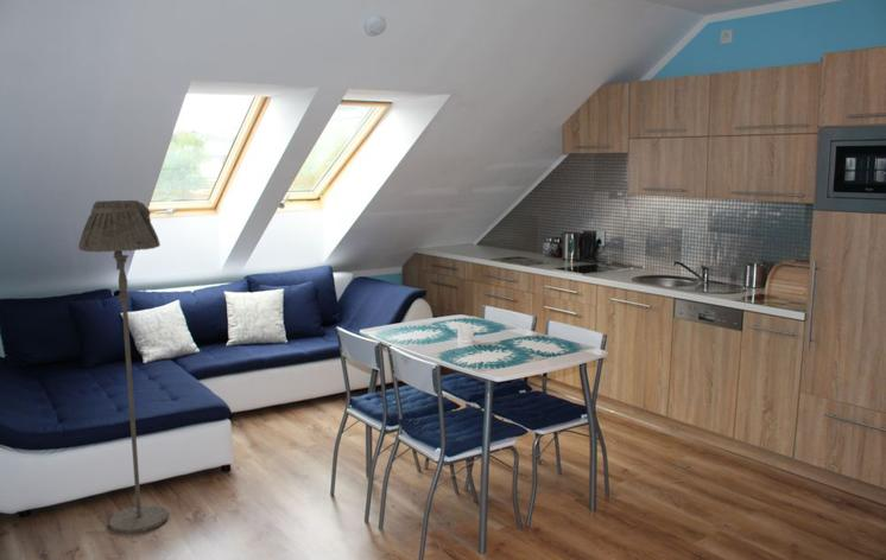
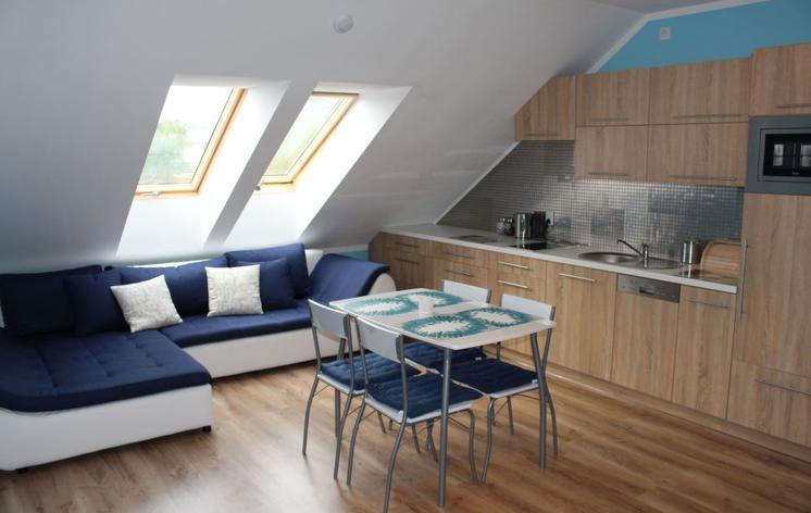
- floor lamp [77,199,170,534]
